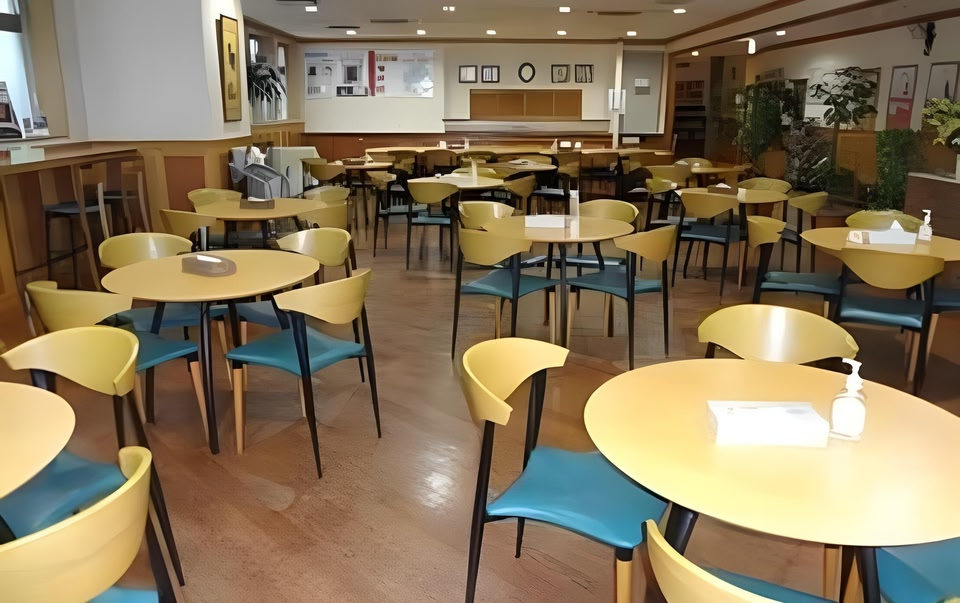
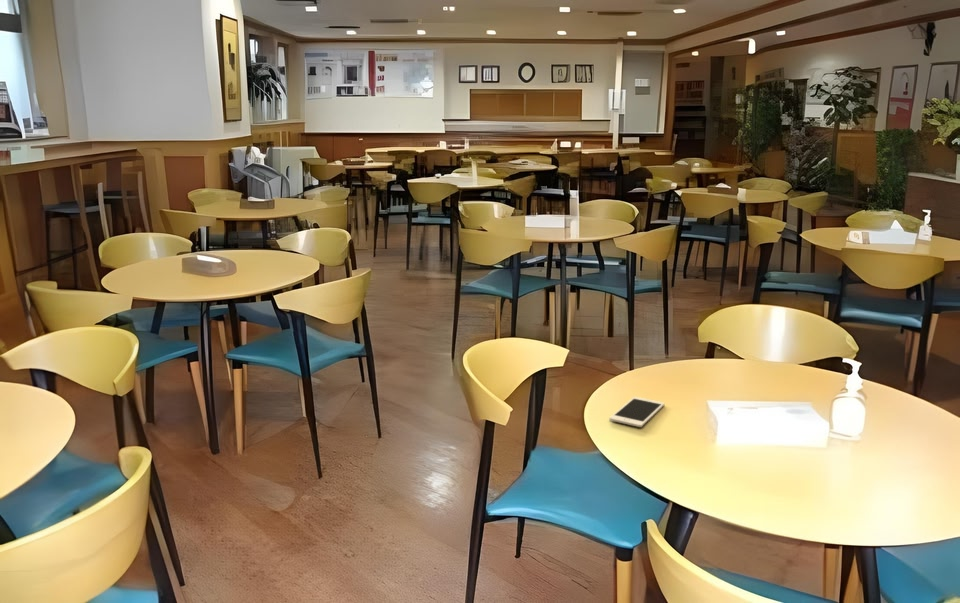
+ cell phone [608,396,665,428]
